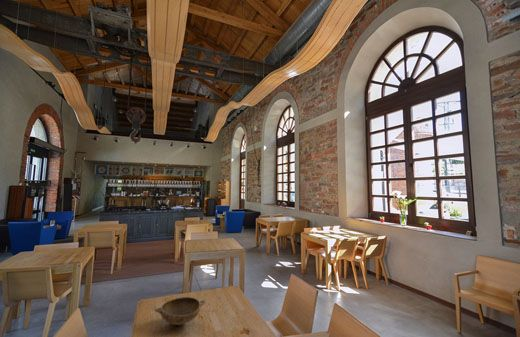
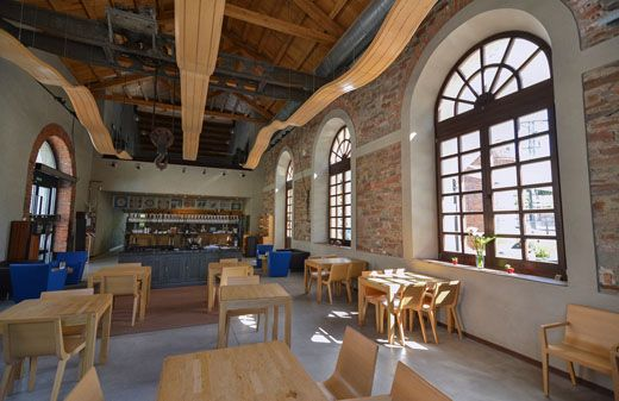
- bowl [154,296,206,327]
